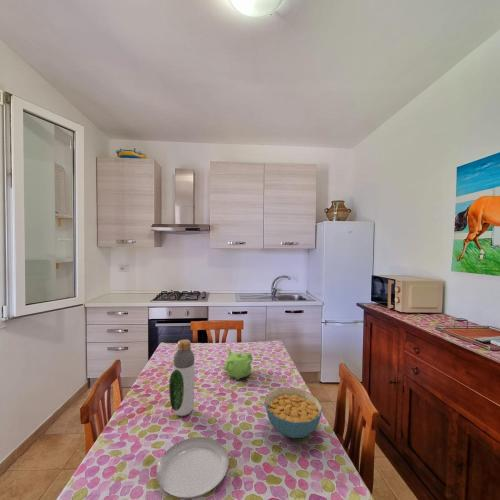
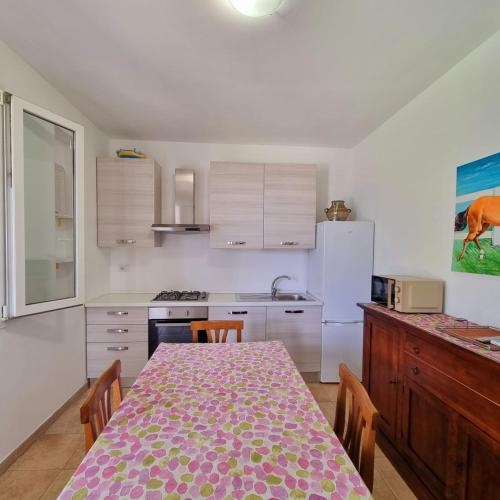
- bottle [173,338,195,417]
- plate [155,369,230,500]
- teapot [223,347,254,381]
- cereal bowl [264,387,323,439]
